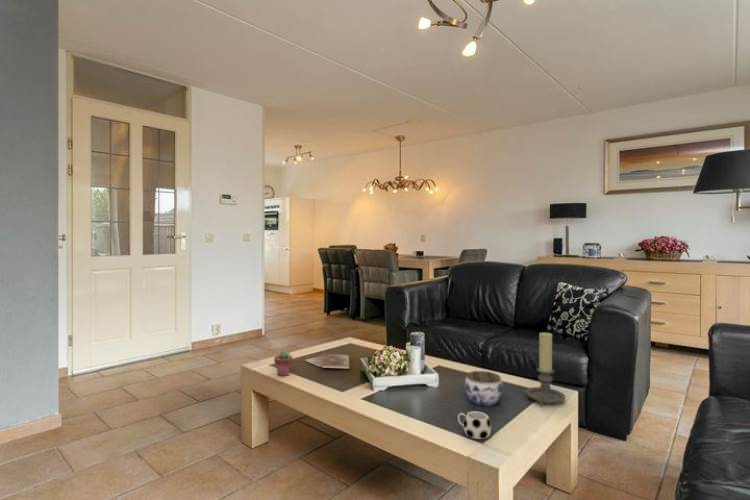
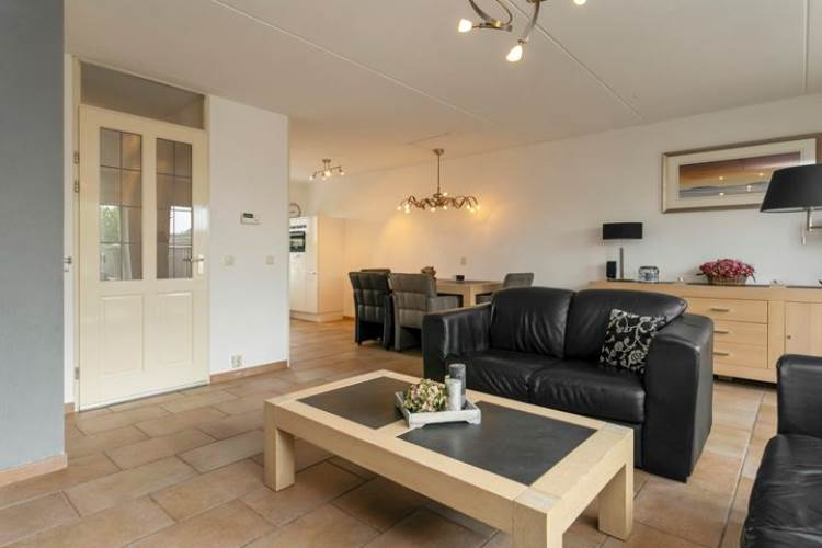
- potted succulent [273,349,294,377]
- jar [464,370,504,407]
- candle holder [525,331,566,407]
- booklet [304,352,351,370]
- mug [457,410,492,440]
